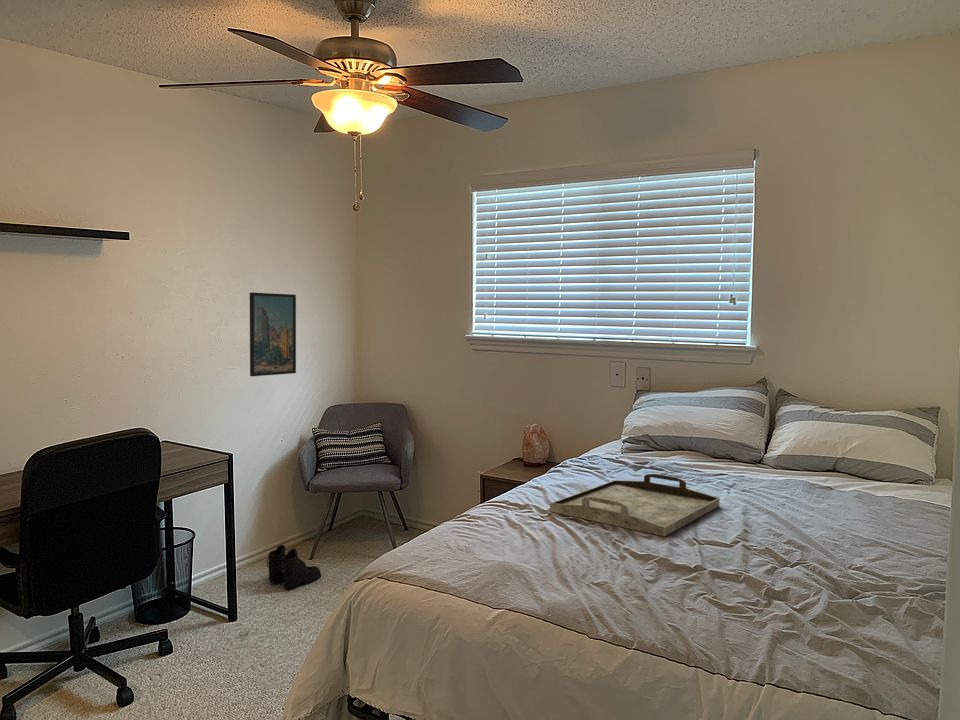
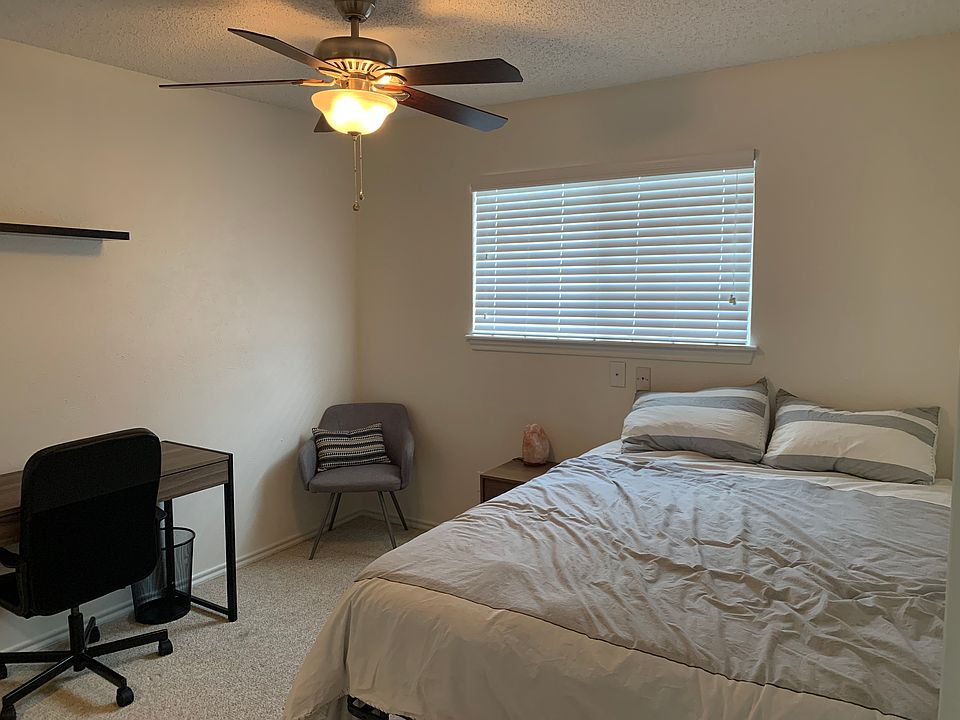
- serving tray [549,473,721,537]
- boots [266,544,322,589]
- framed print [249,291,297,377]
